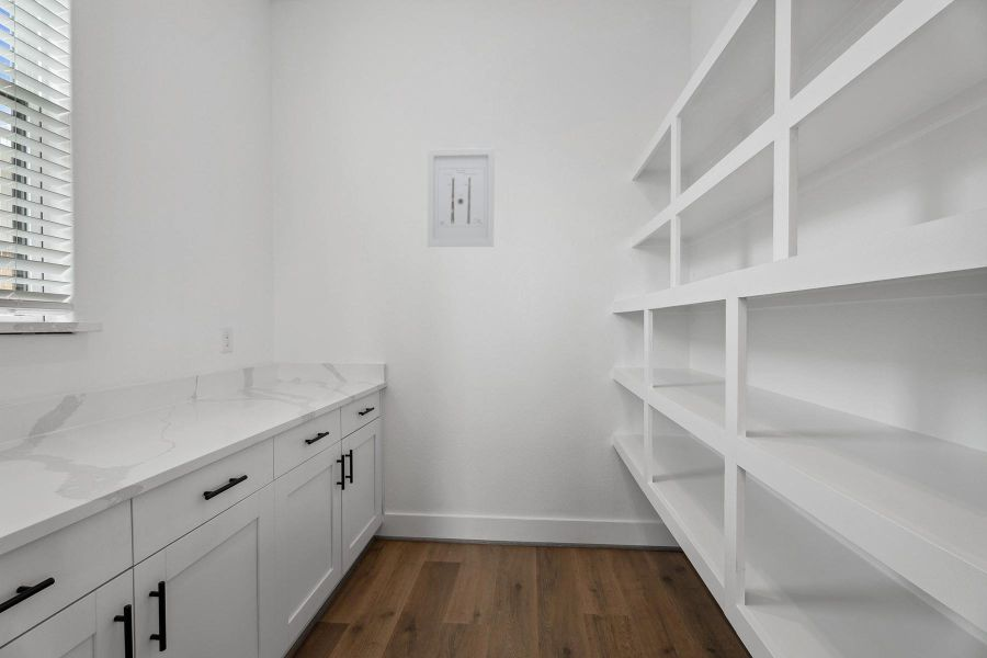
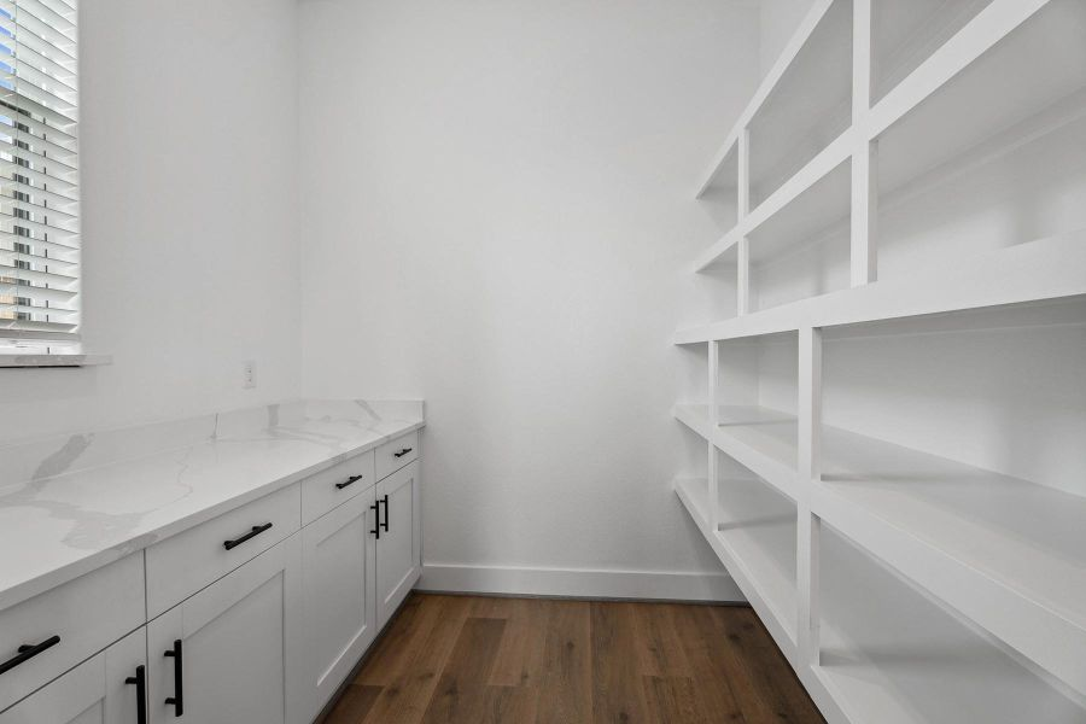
- wall art [427,147,496,248]
